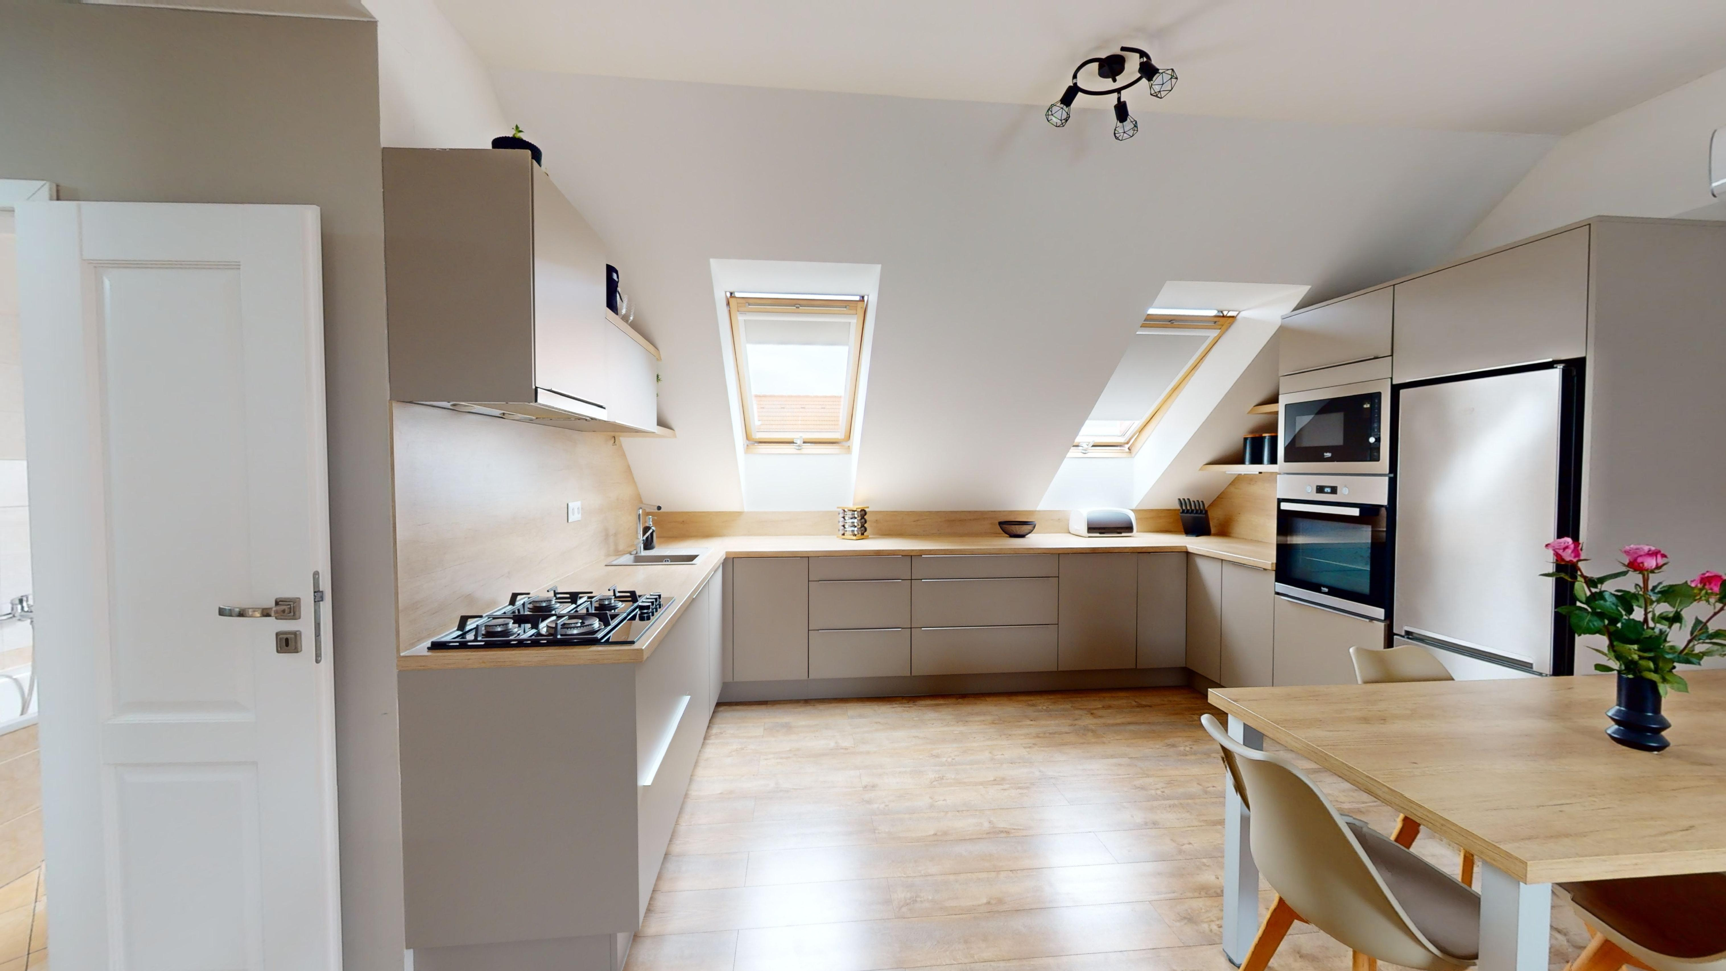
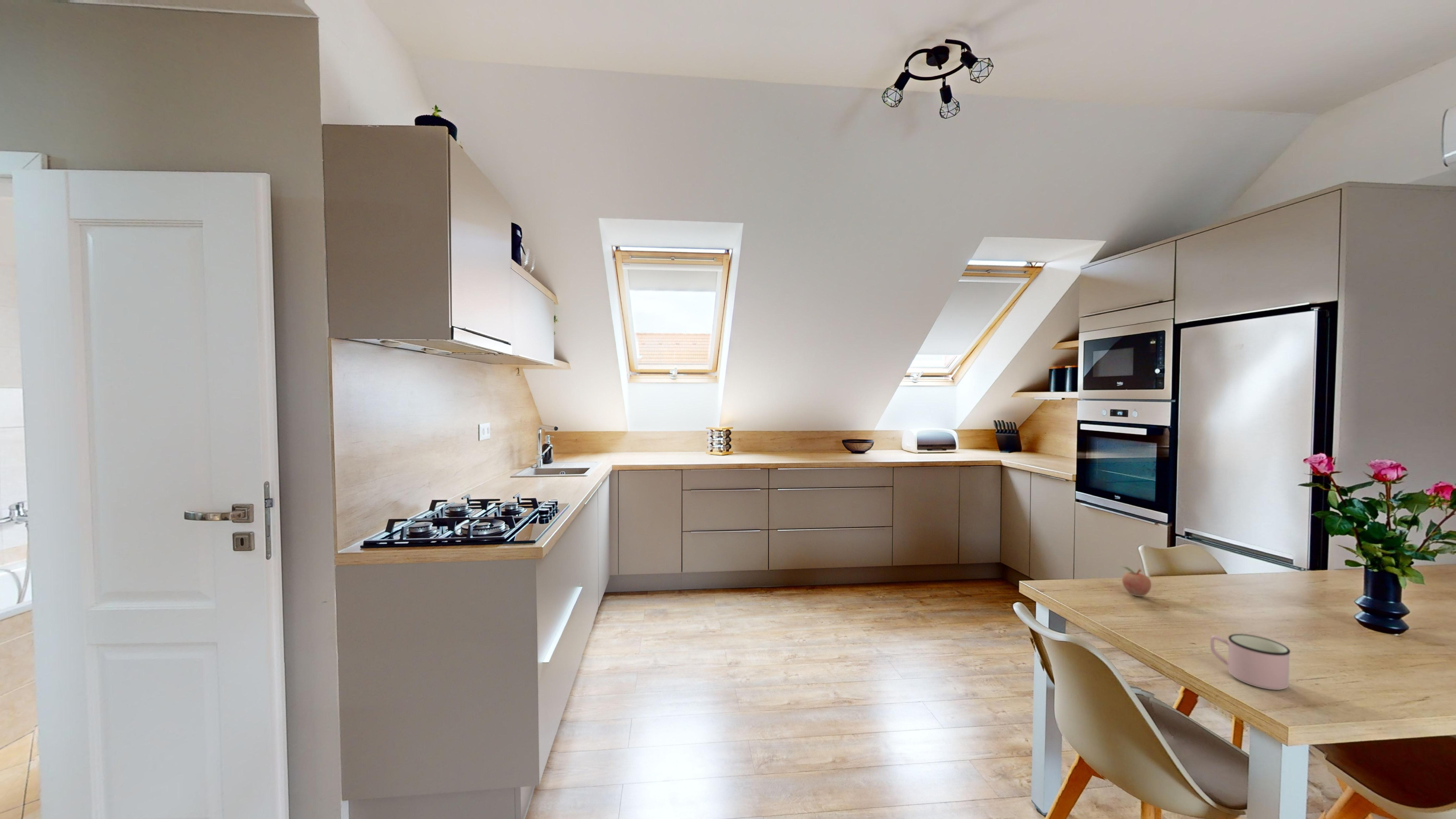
+ mug [1210,633,1291,690]
+ fruit [1121,566,1152,597]
